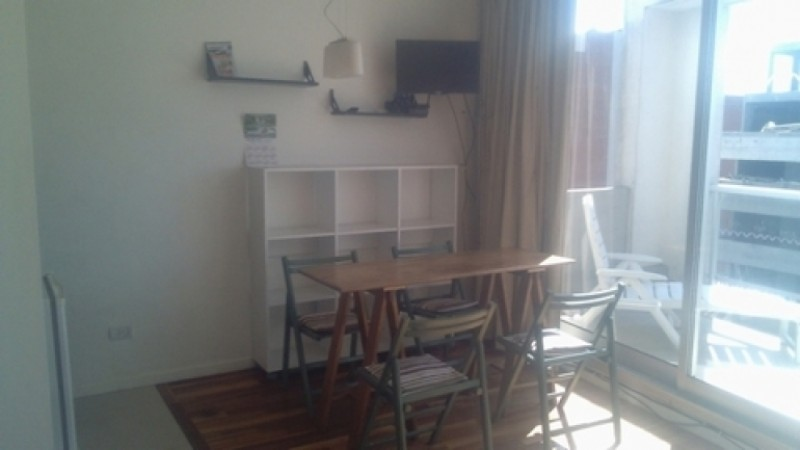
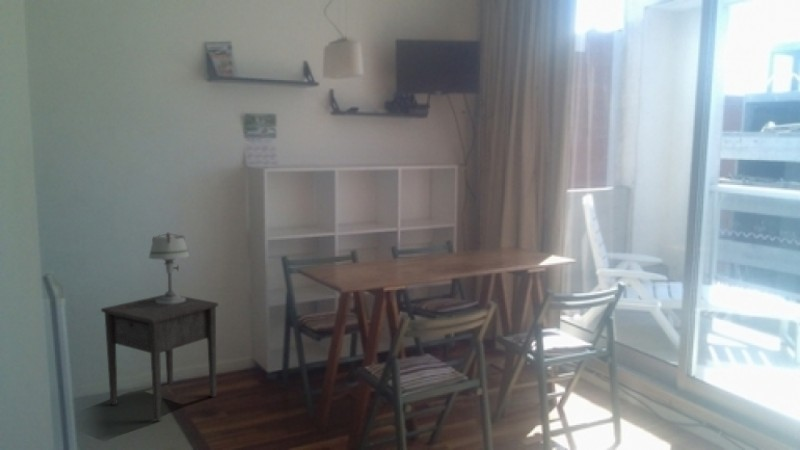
+ nightstand [100,294,219,422]
+ table lamp [148,231,190,304]
